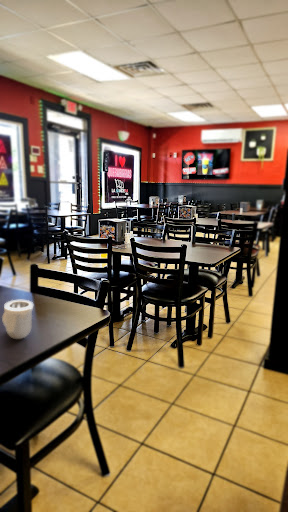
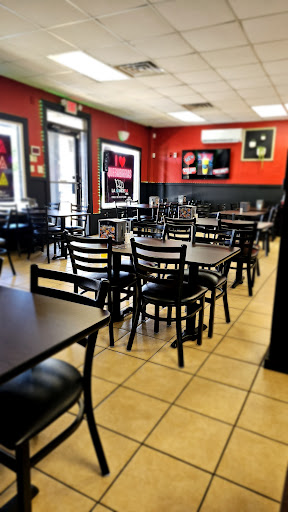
- pipe fitting [1,299,34,340]
